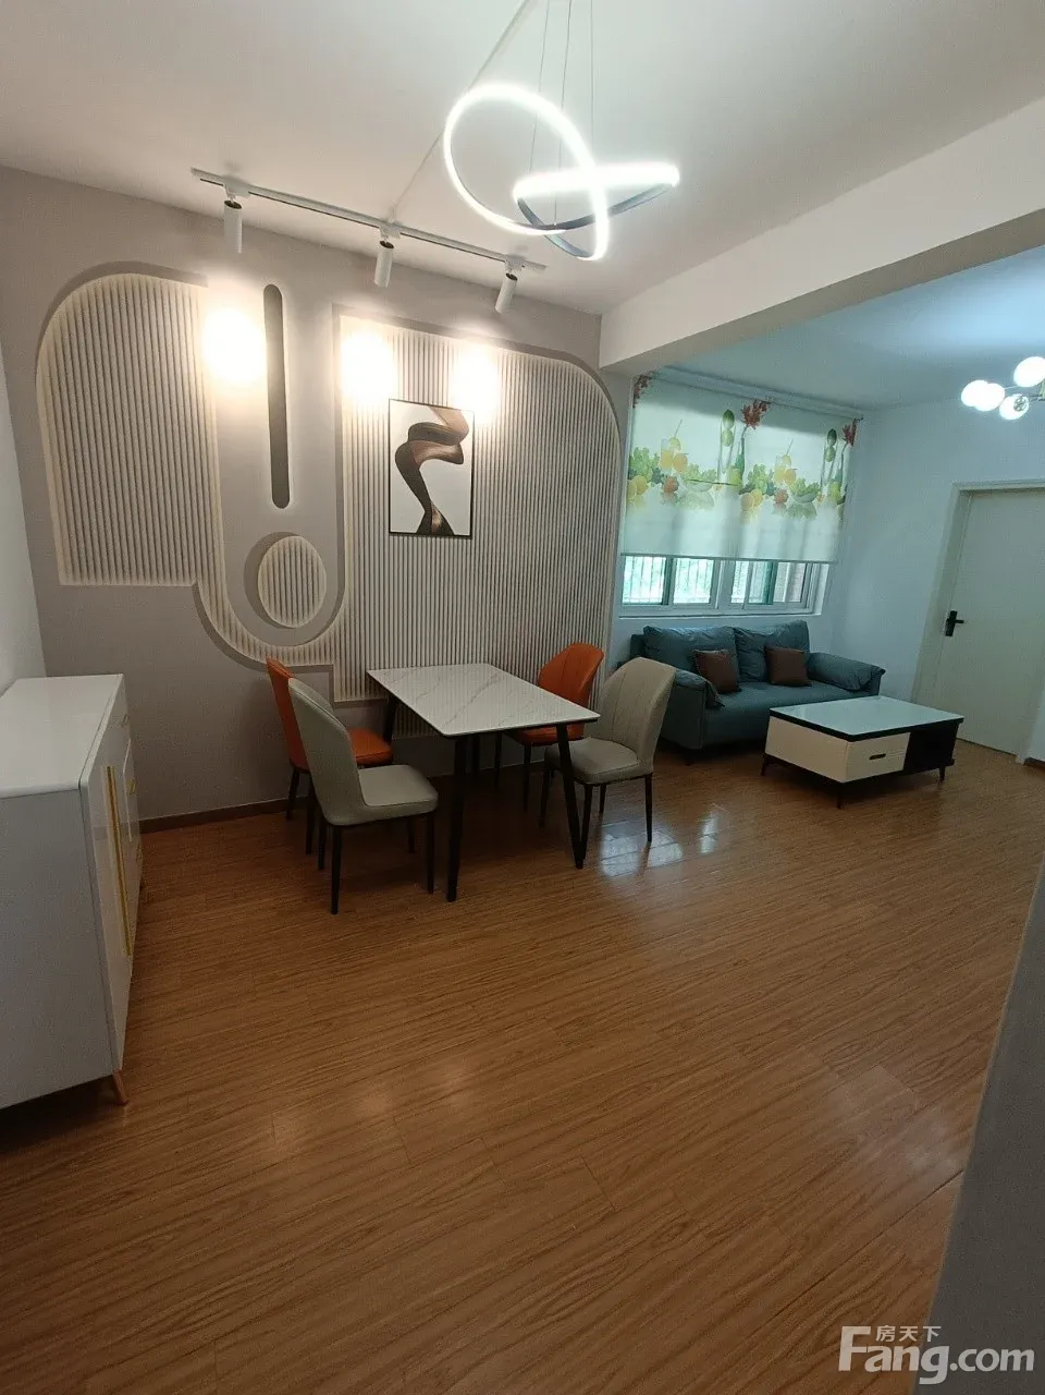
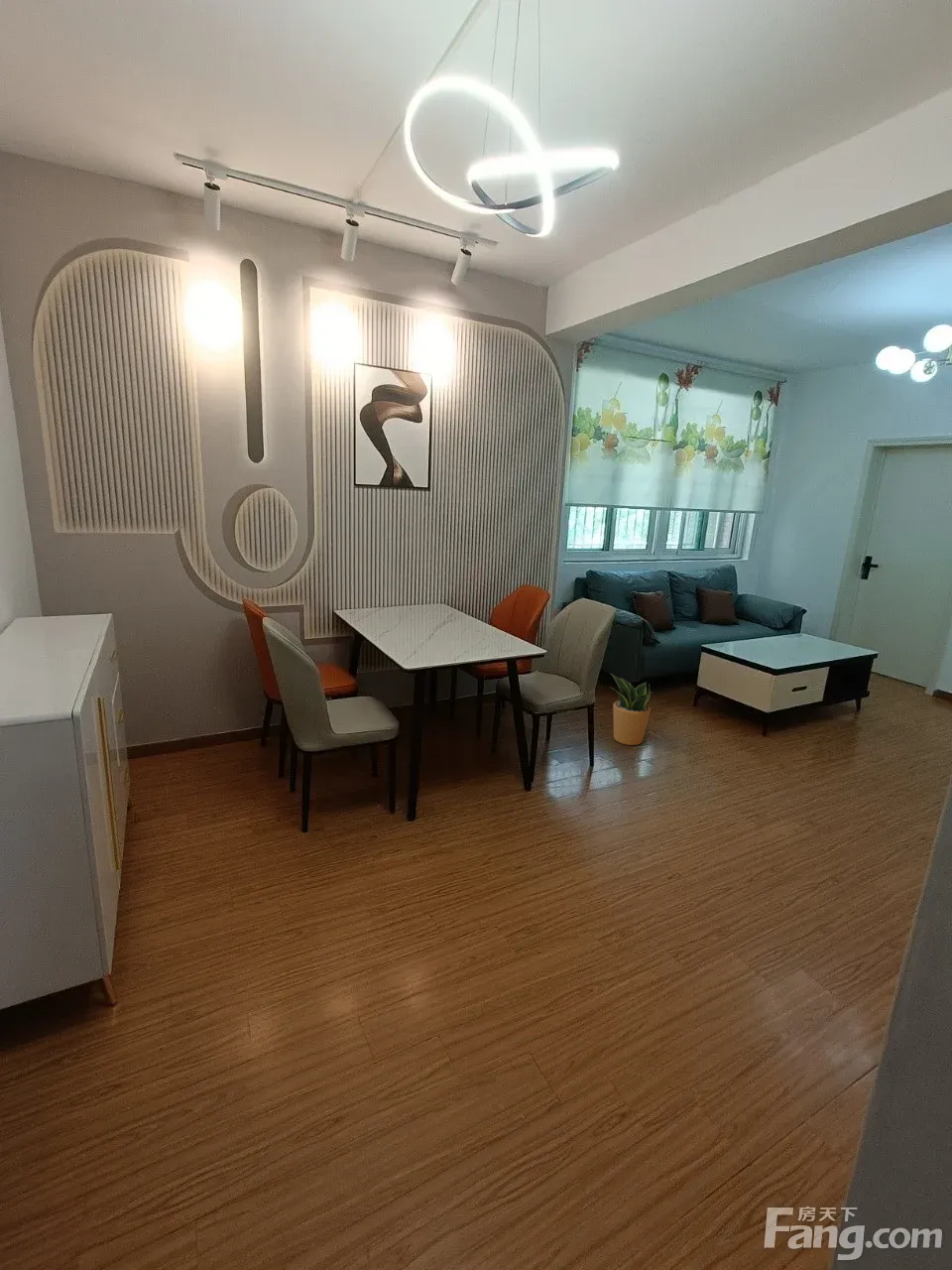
+ potted plant [609,673,653,746]
